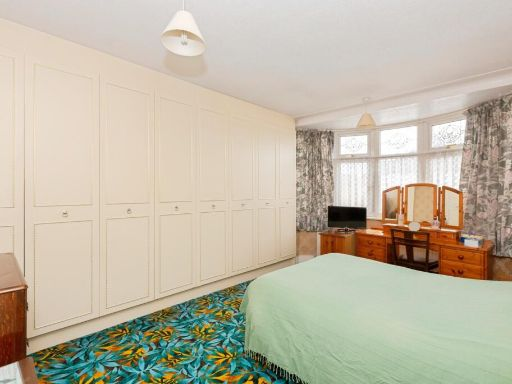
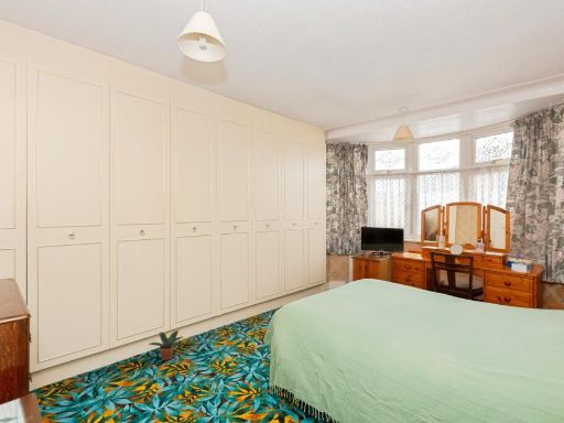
+ potted plant [148,329,184,361]
